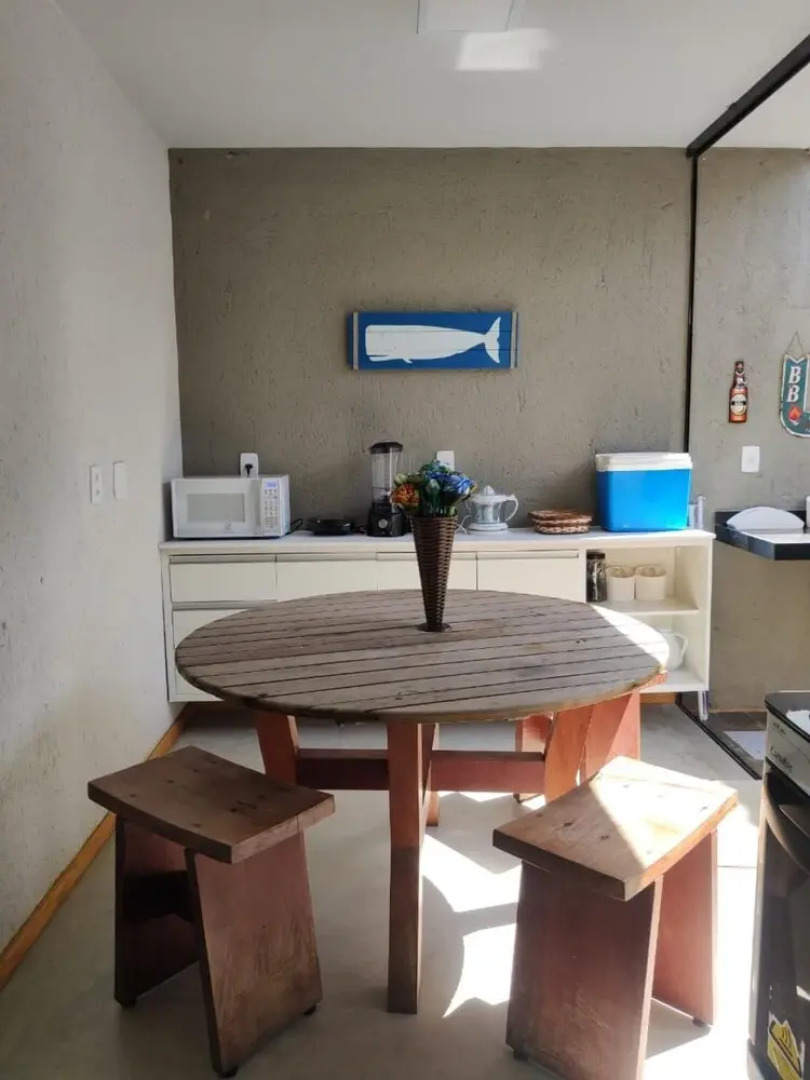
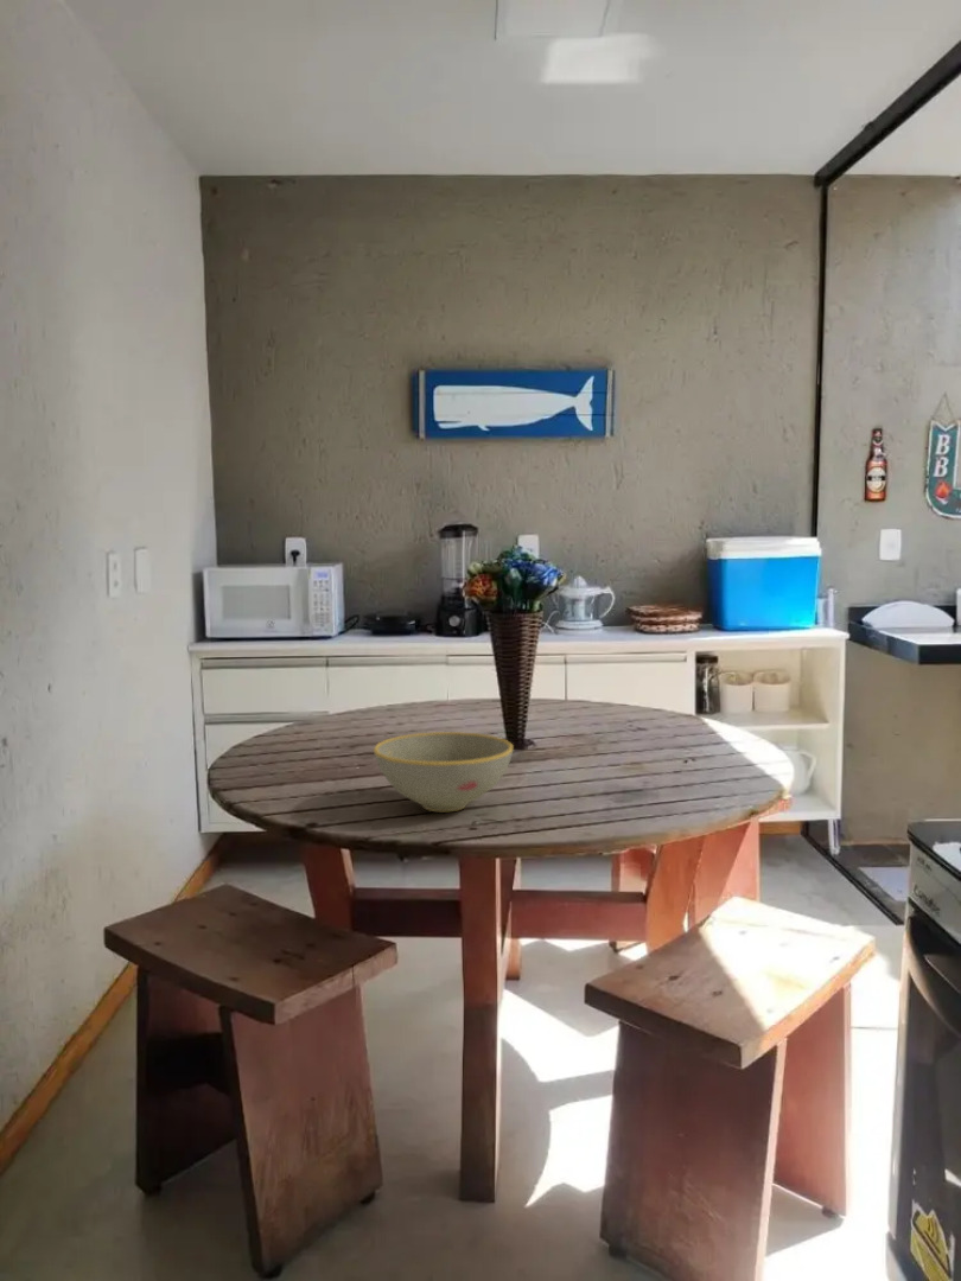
+ bowl [373,731,514,812]
